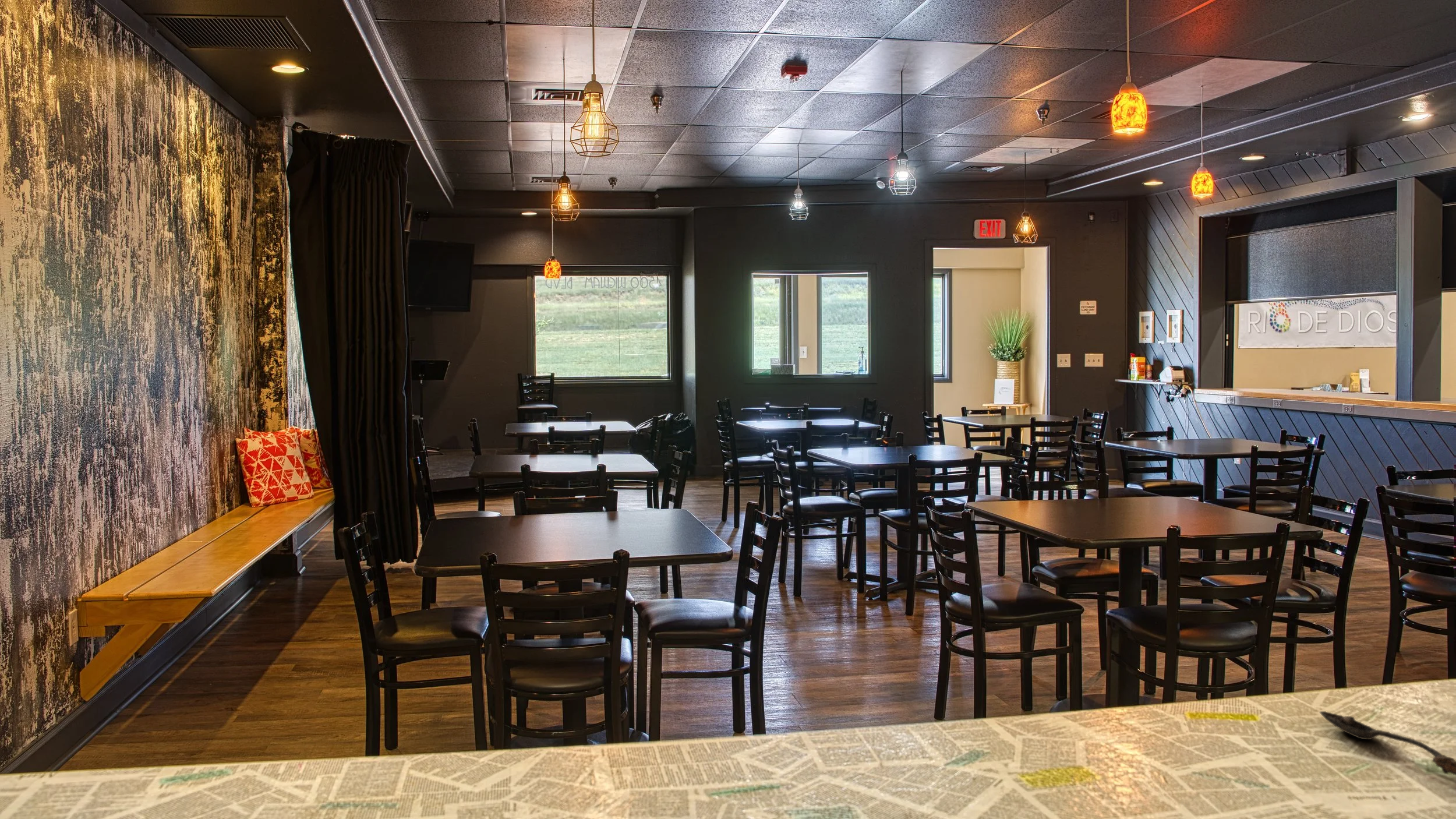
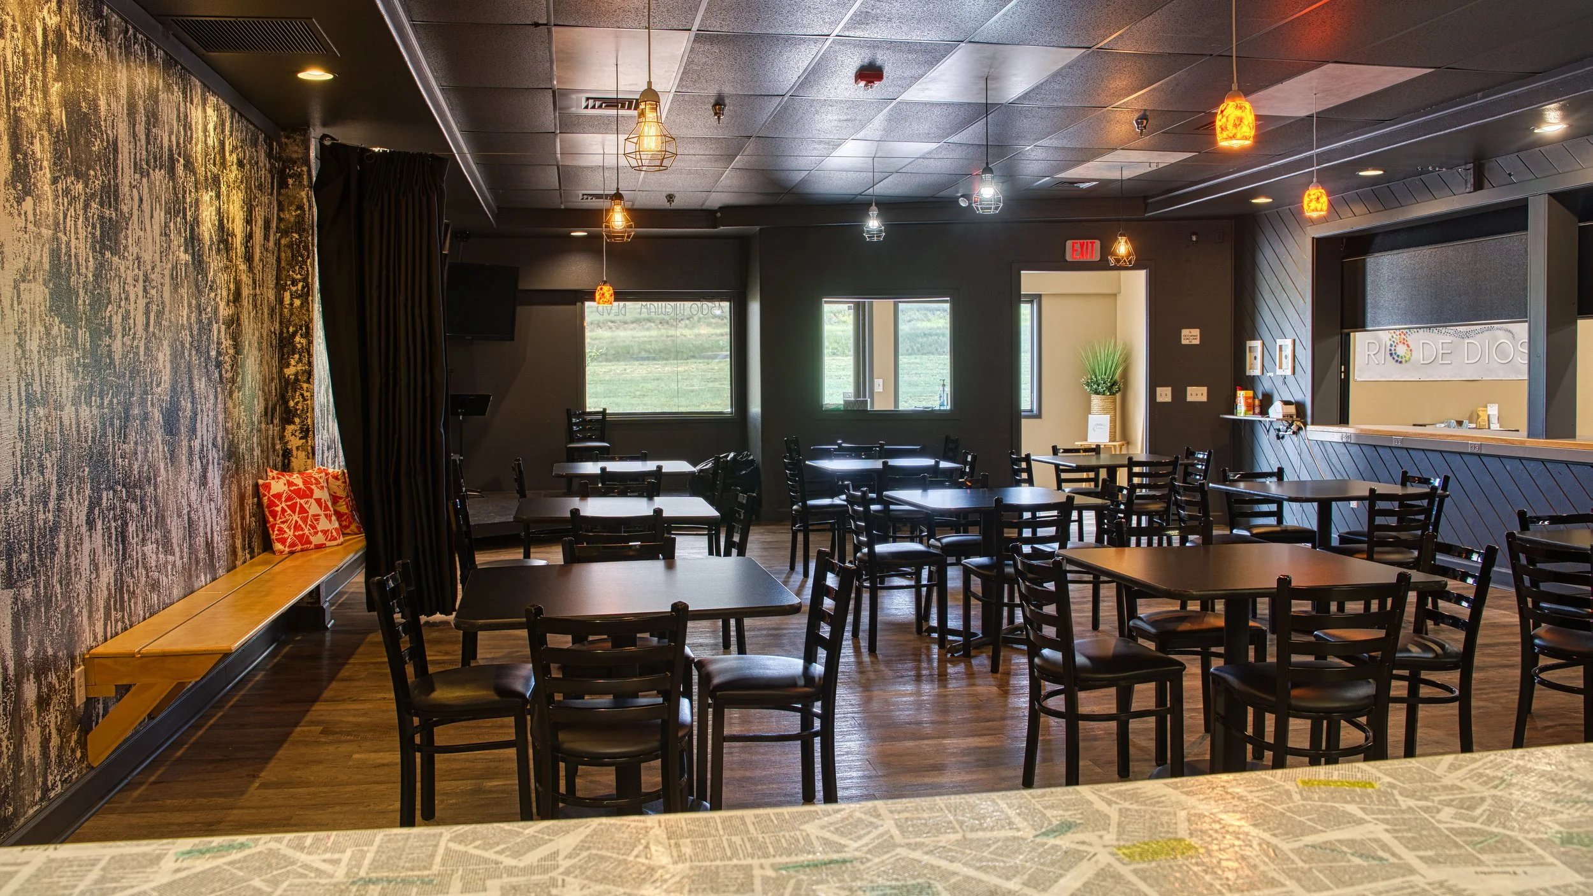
- spoon [1319,711,1456,776]
